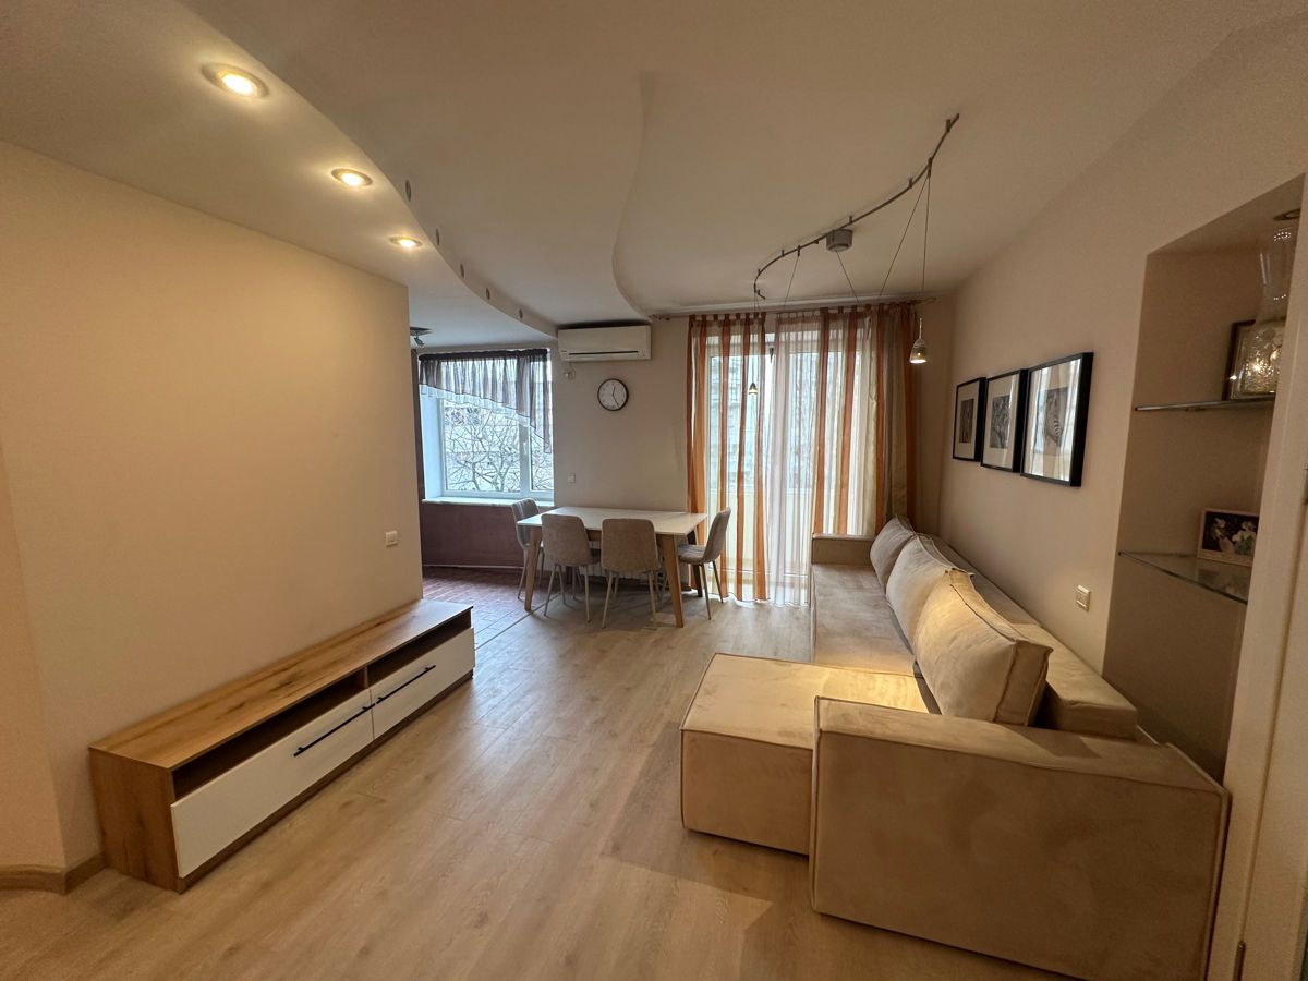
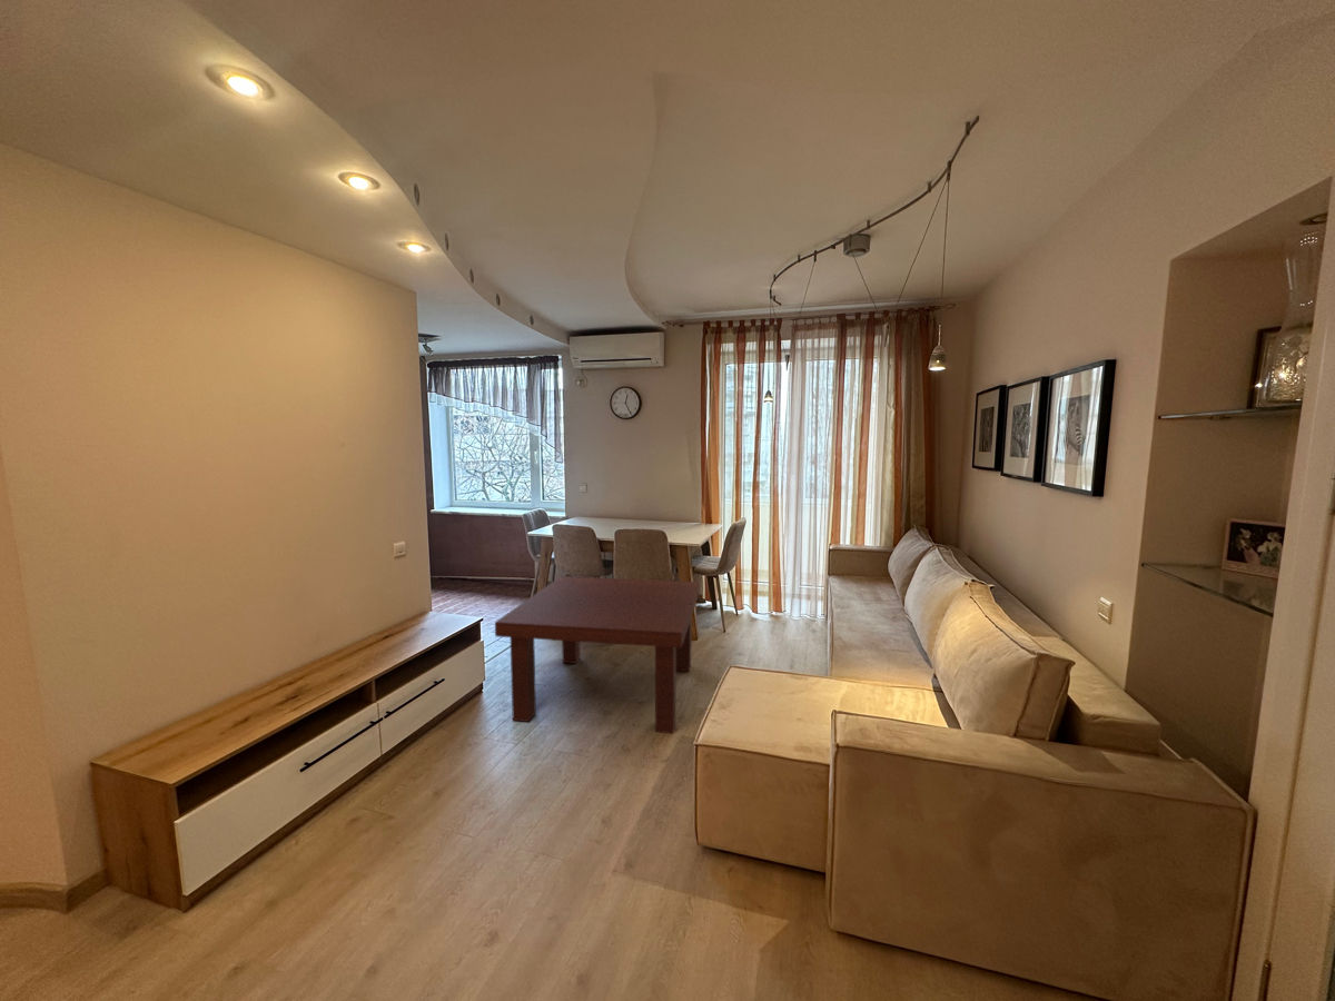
+ coffee table [494,575,701,734]
